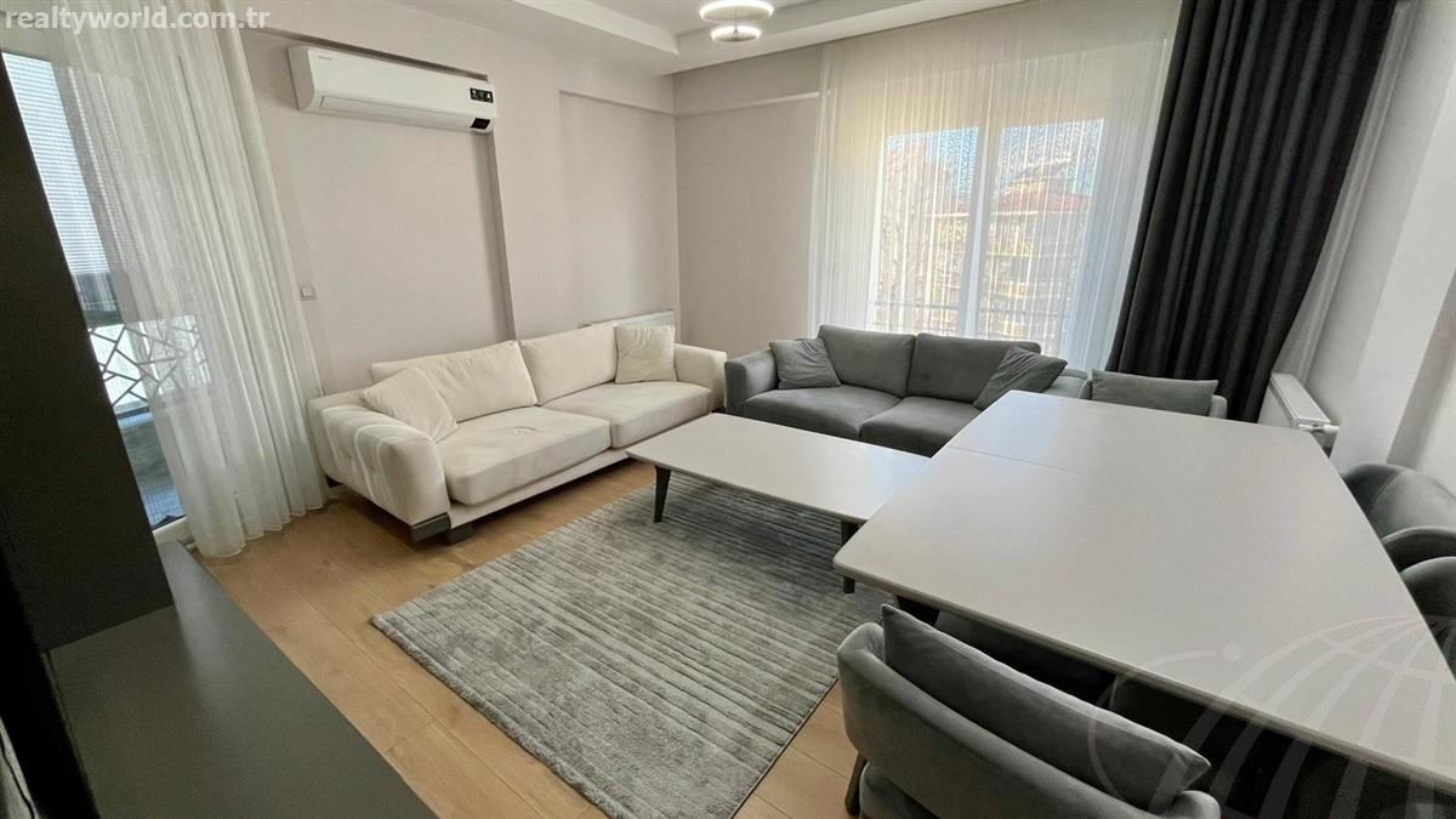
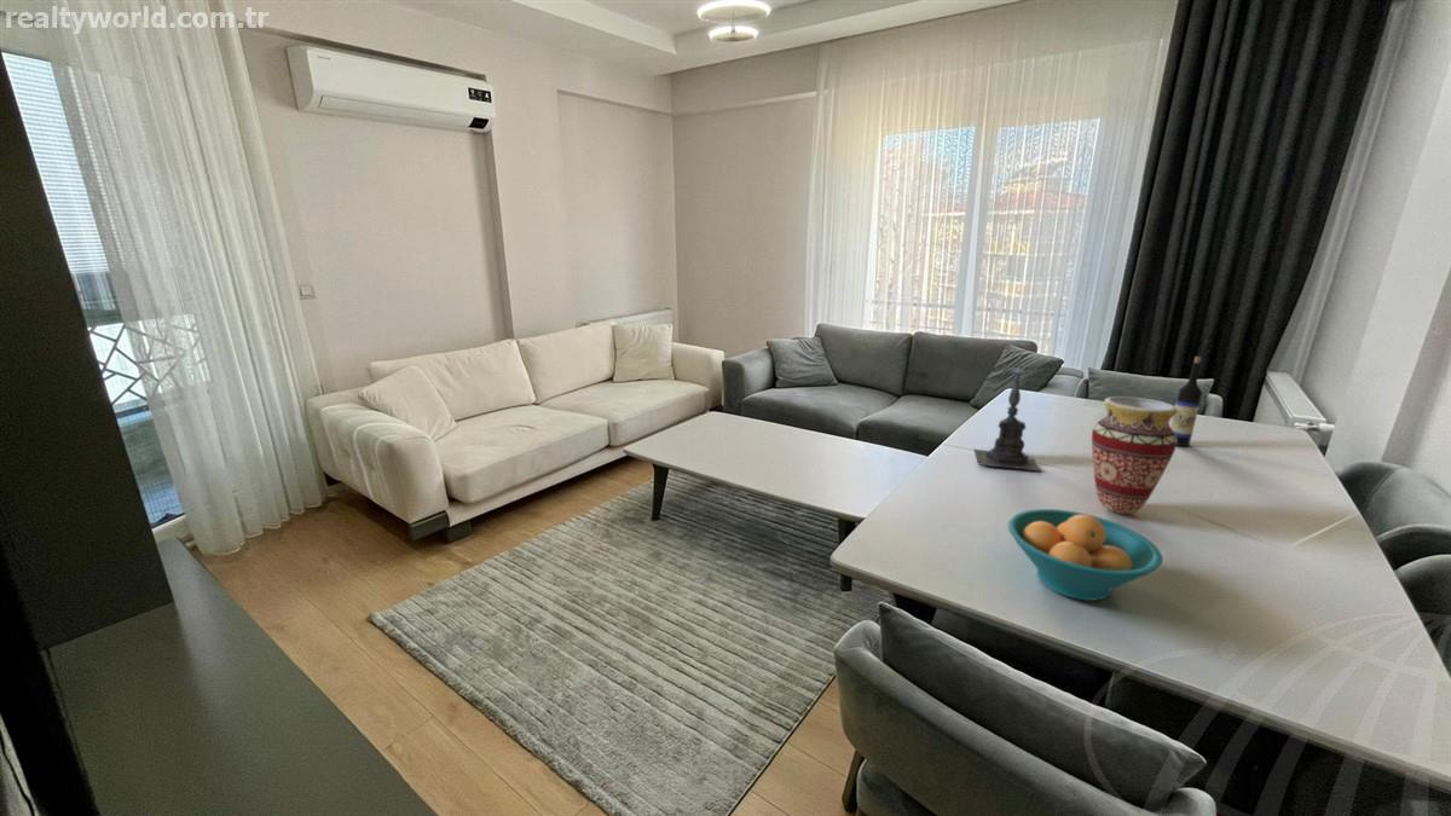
+ vase [1091,395,1178,515]
+ candle holder [972,352,1042,473]
+ wine bottle [1169,355,1203,447]
+ fruit bowl [1007,508,1164,602]
